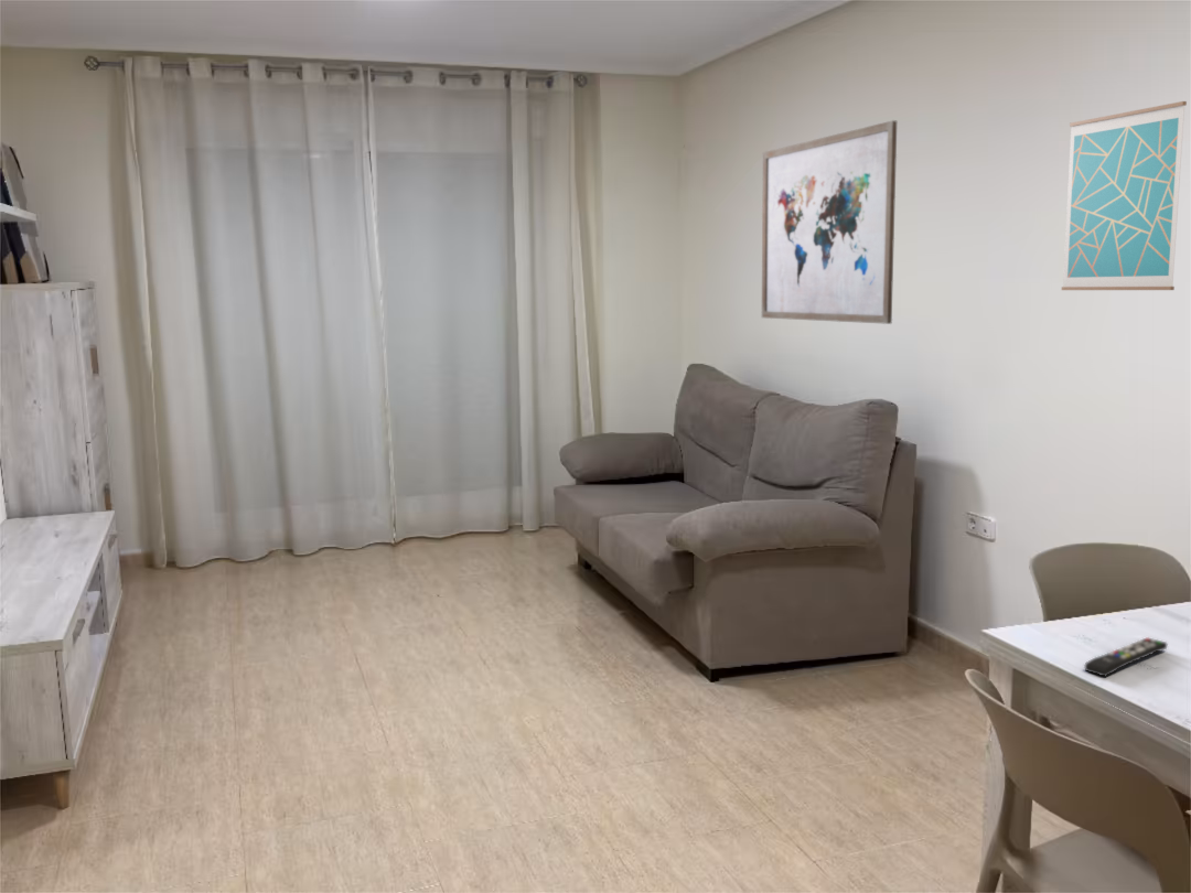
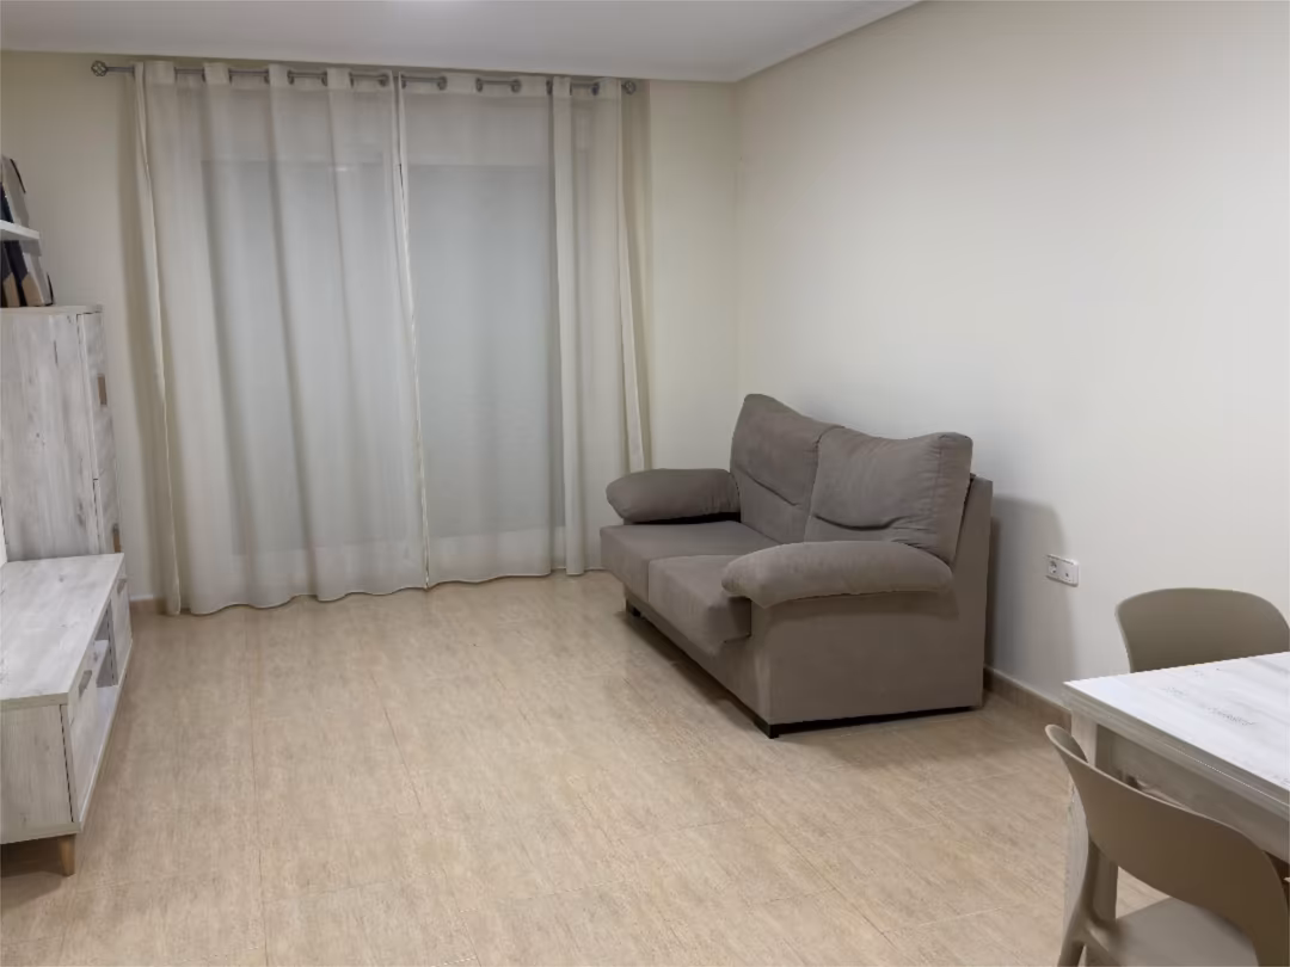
- remote control [1083,636,1169,678]
- wall art [761,119,898,325]
- wall art [1061,100,1188,291]
